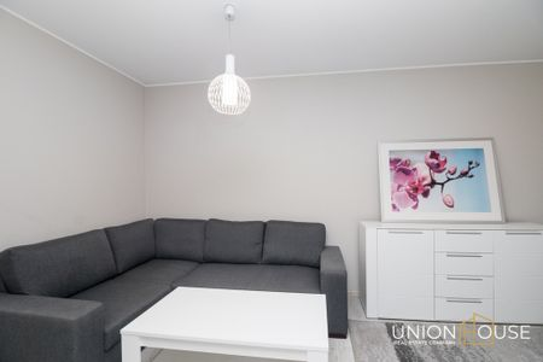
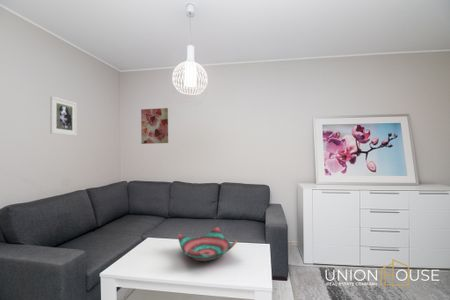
+ wall art [140,107,169,145]
+ decorative bowl [177,226,238,263]
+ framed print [49,95,78,137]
